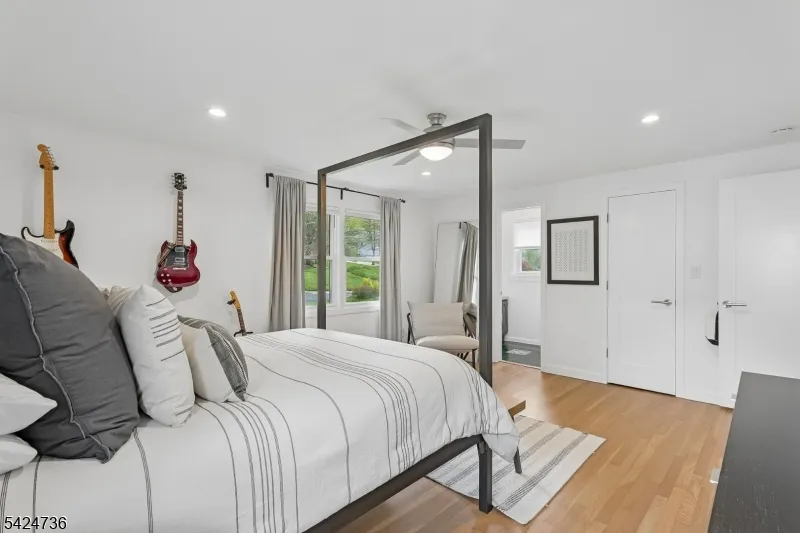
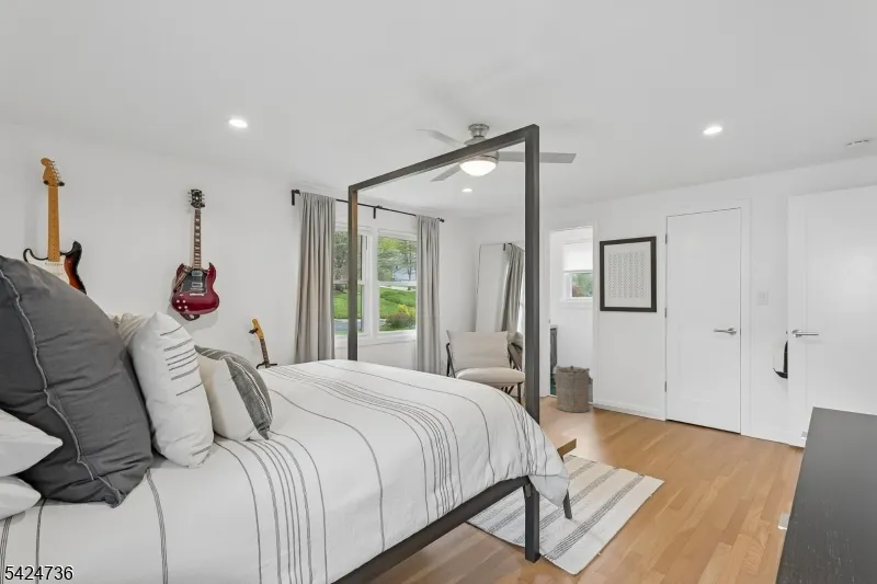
+ laundry hamper [554,365,593,413]
